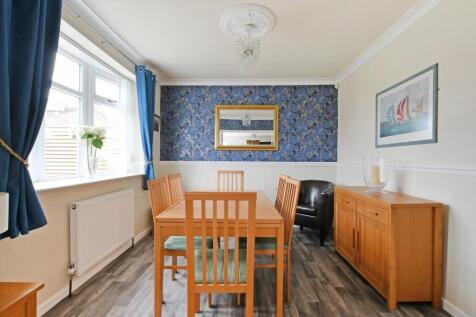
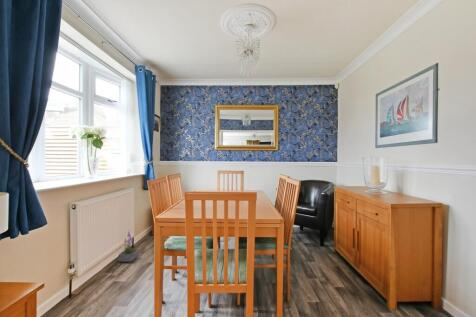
+ potted plant [117,230,139,263]
